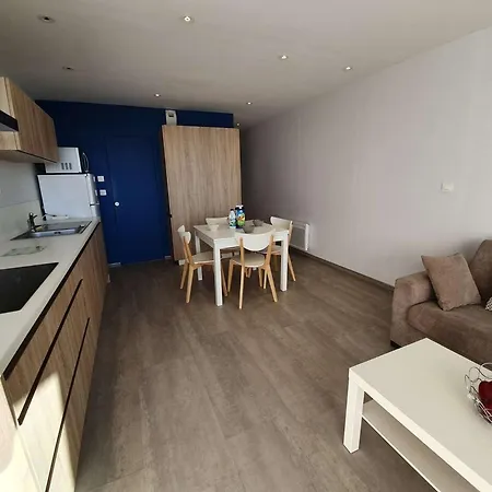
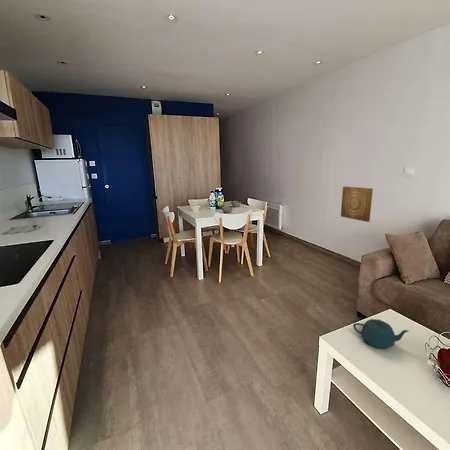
+ wall art [340,186,374,223]
+ teapot [352,318,409,350]
